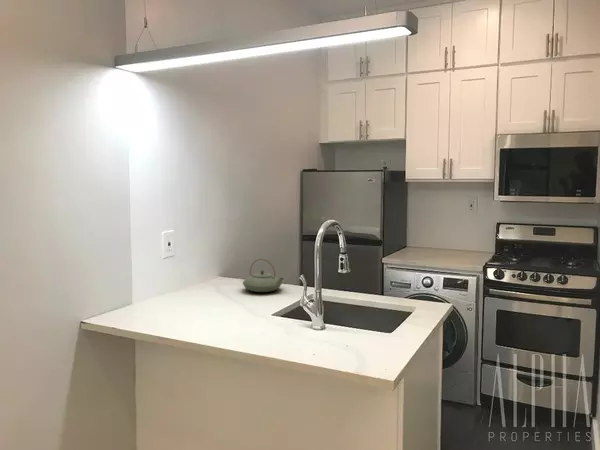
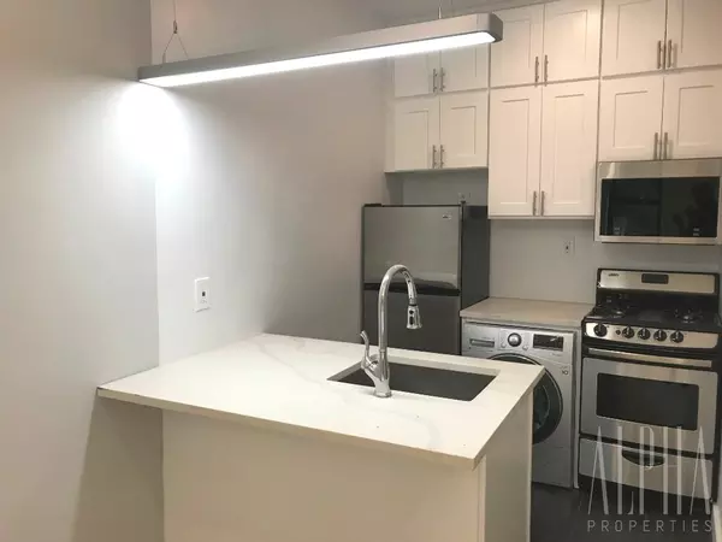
- teapot [241,258,285,293]
